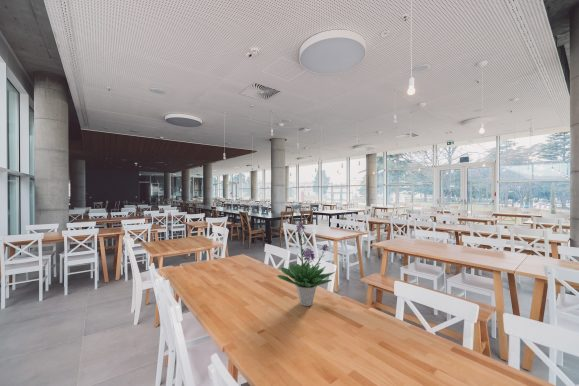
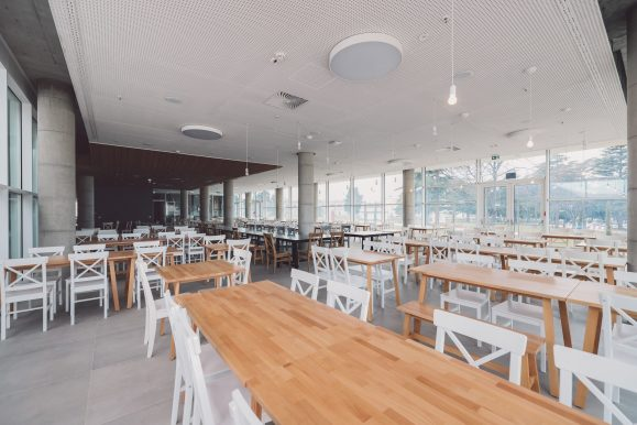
- potted plant [276,221,336,307]
